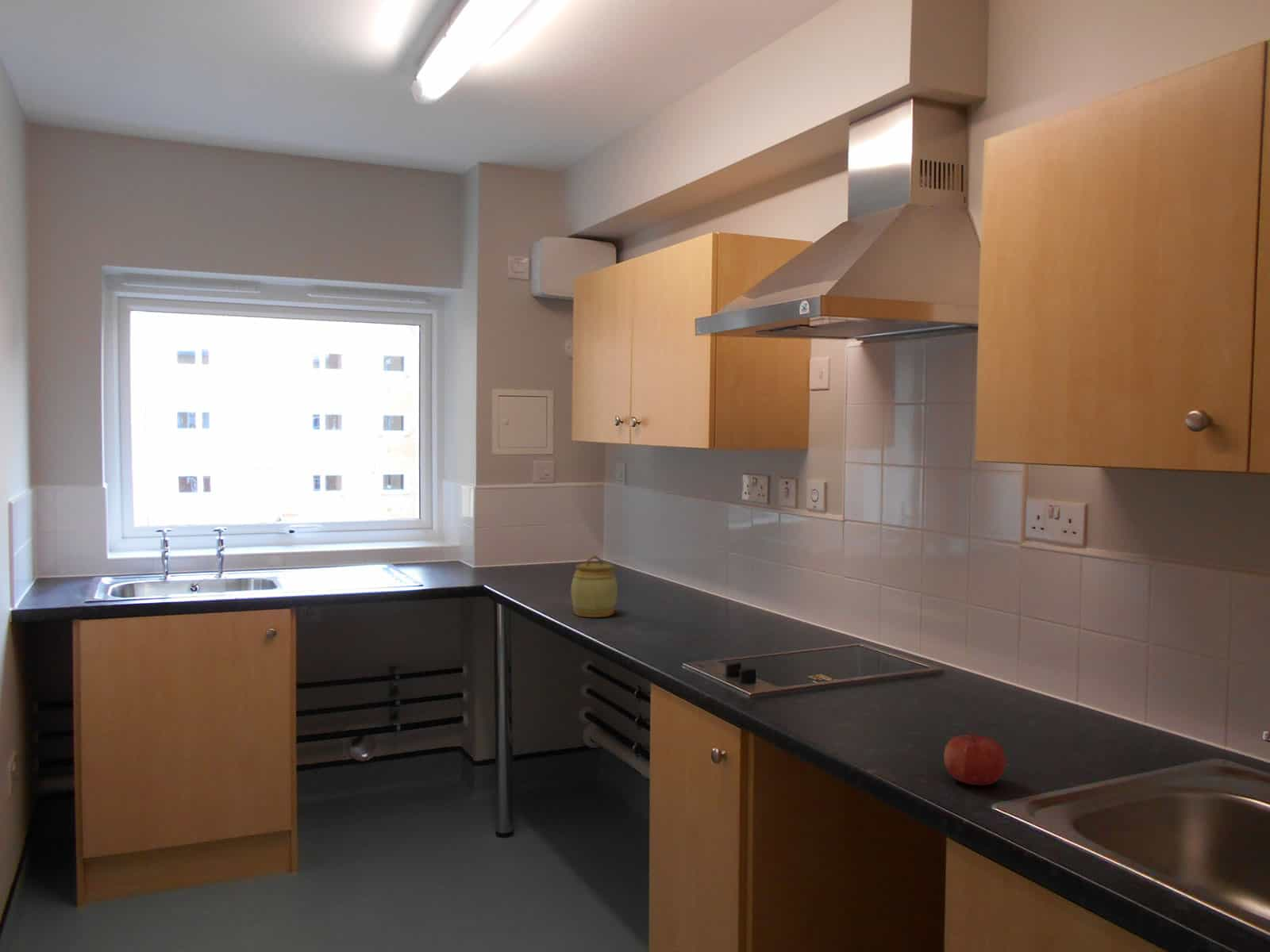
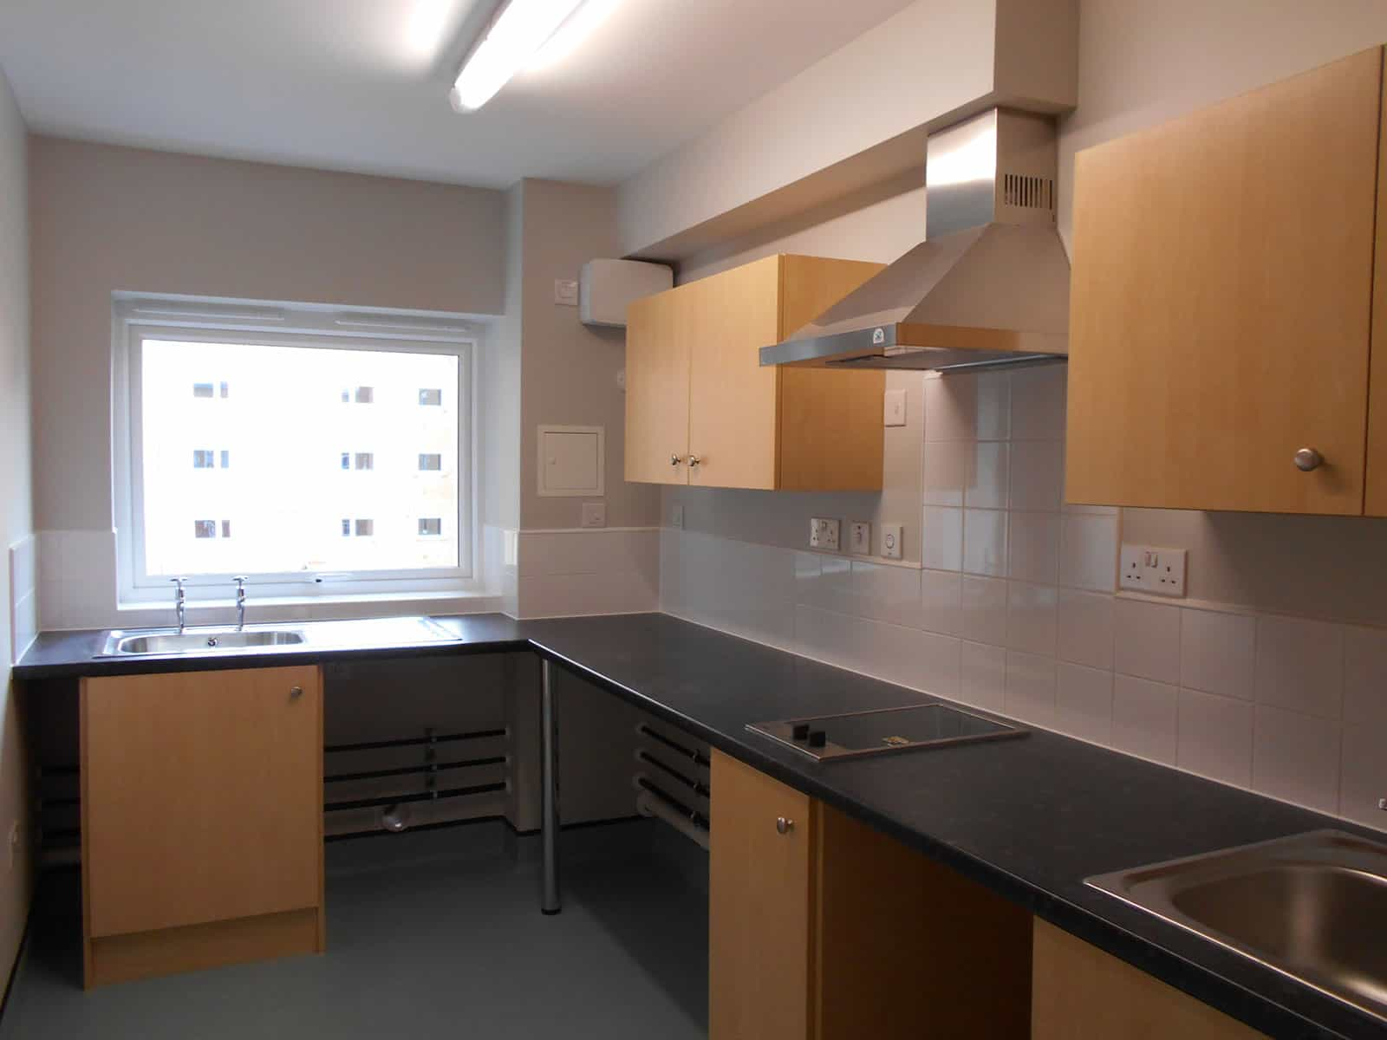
- fruit [943,731,1006,786]
- jar [570,555,618,618]
